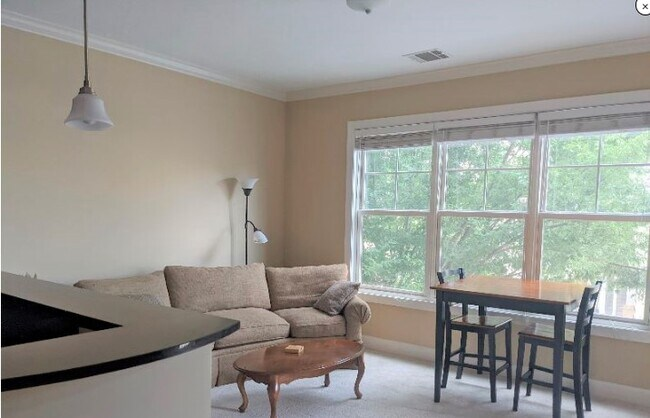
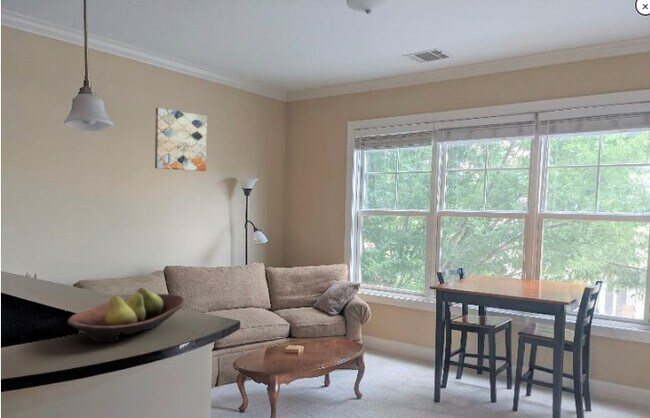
+ fruit bowl [66,287,186,343]
+ wall art [154,107,208,172]
